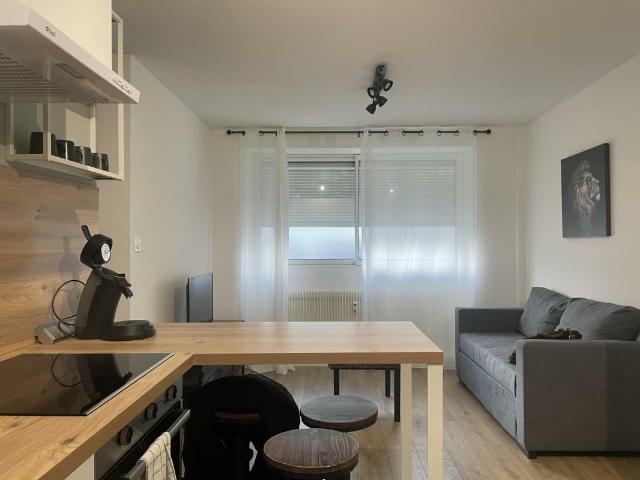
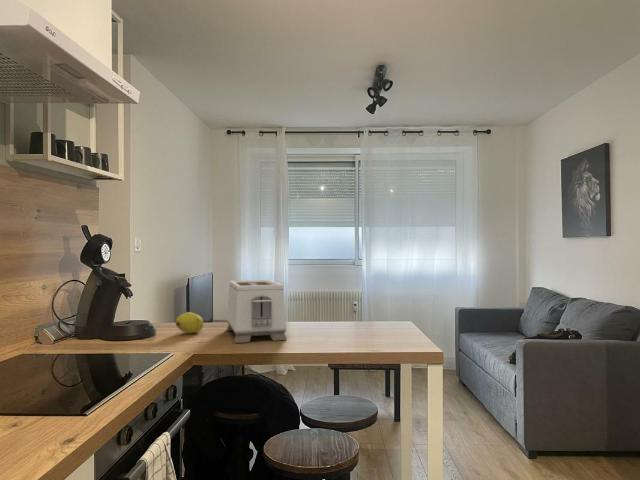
+ toaster [226,279,288,344]
+ fruit [174,311,204,334]
